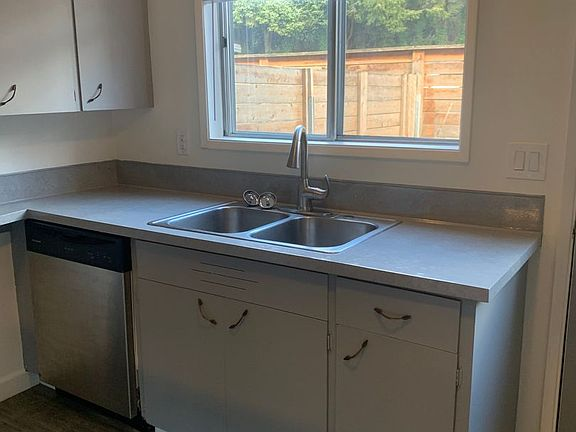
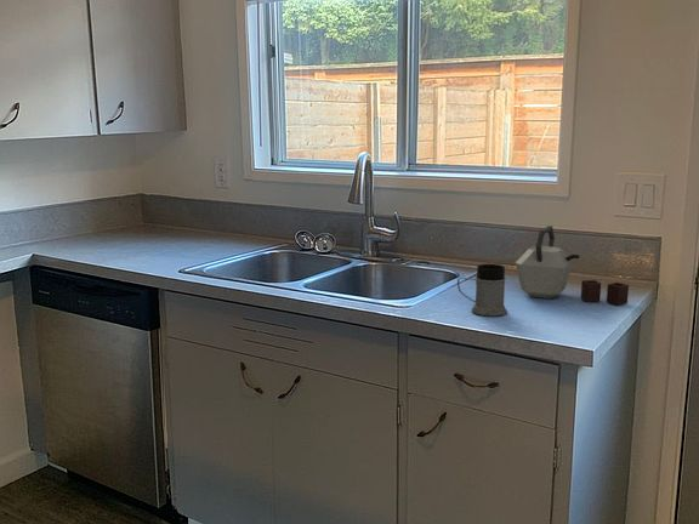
+ kettle [515,224,630,306]
+ mug [456,263,508,318]
